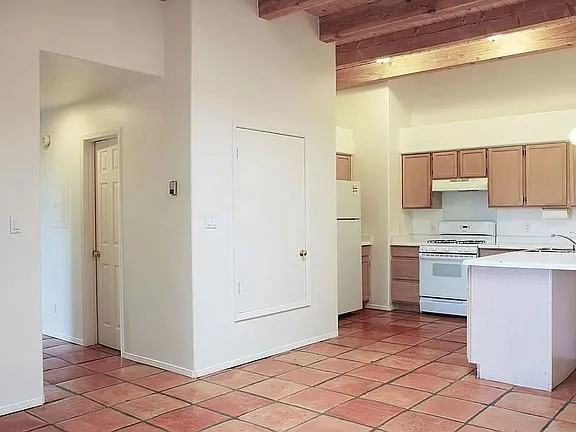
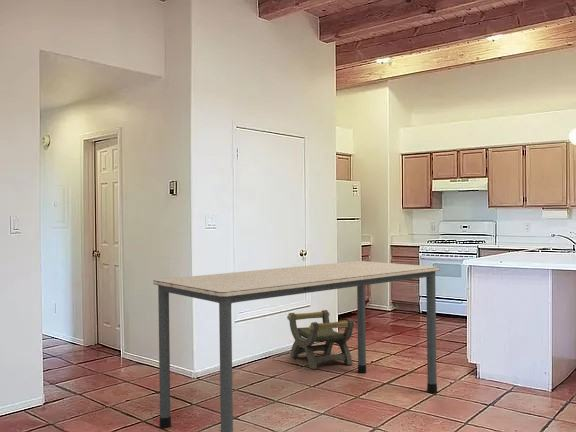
+ dining table [152,260,441,432]
+ stool [286,309,356,371]
